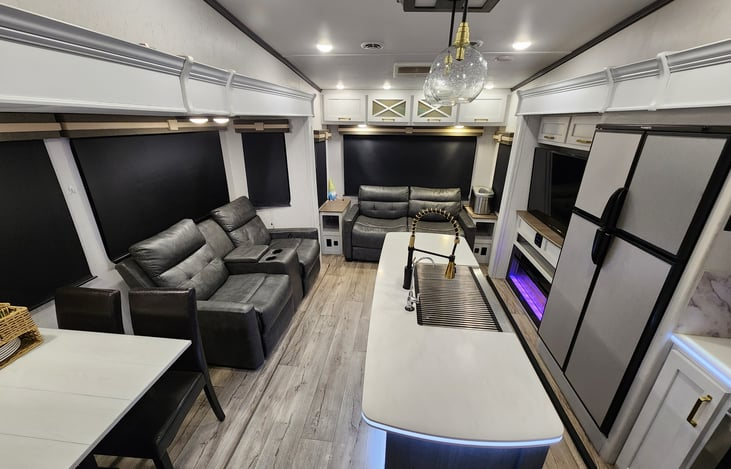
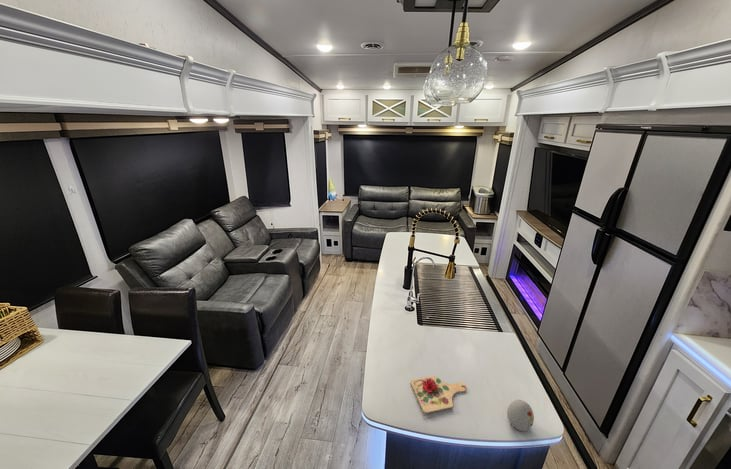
+ cutting board [410,375,467,414]
+ decorative egg [506,399,535,432]
